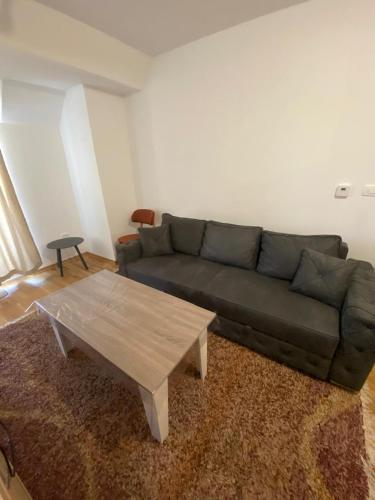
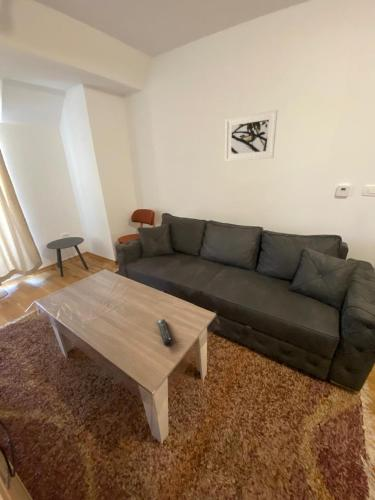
+ remote control [156,318,174,347]
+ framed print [224,109,279,162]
